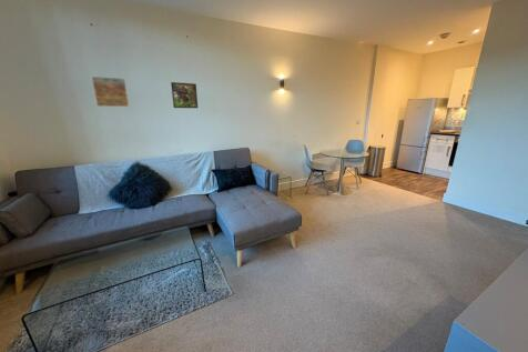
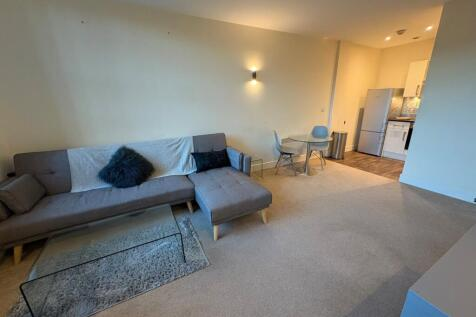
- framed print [91,76,130,108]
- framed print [170,81,199,109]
